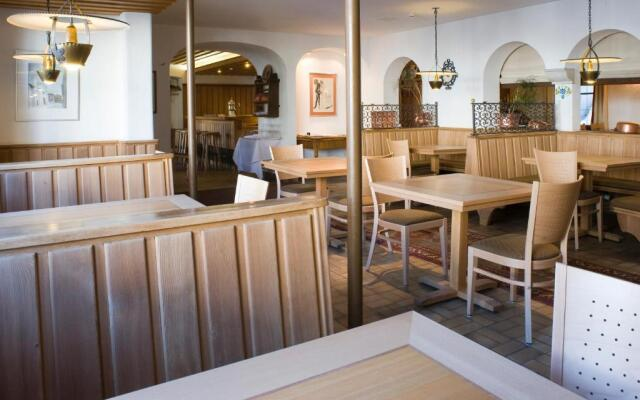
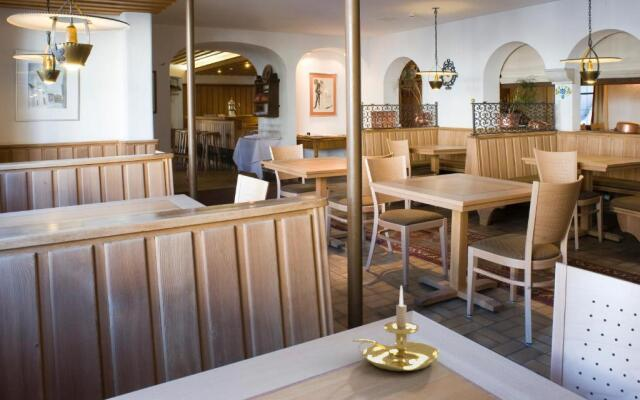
+ candle holder [351,285,440,372]
